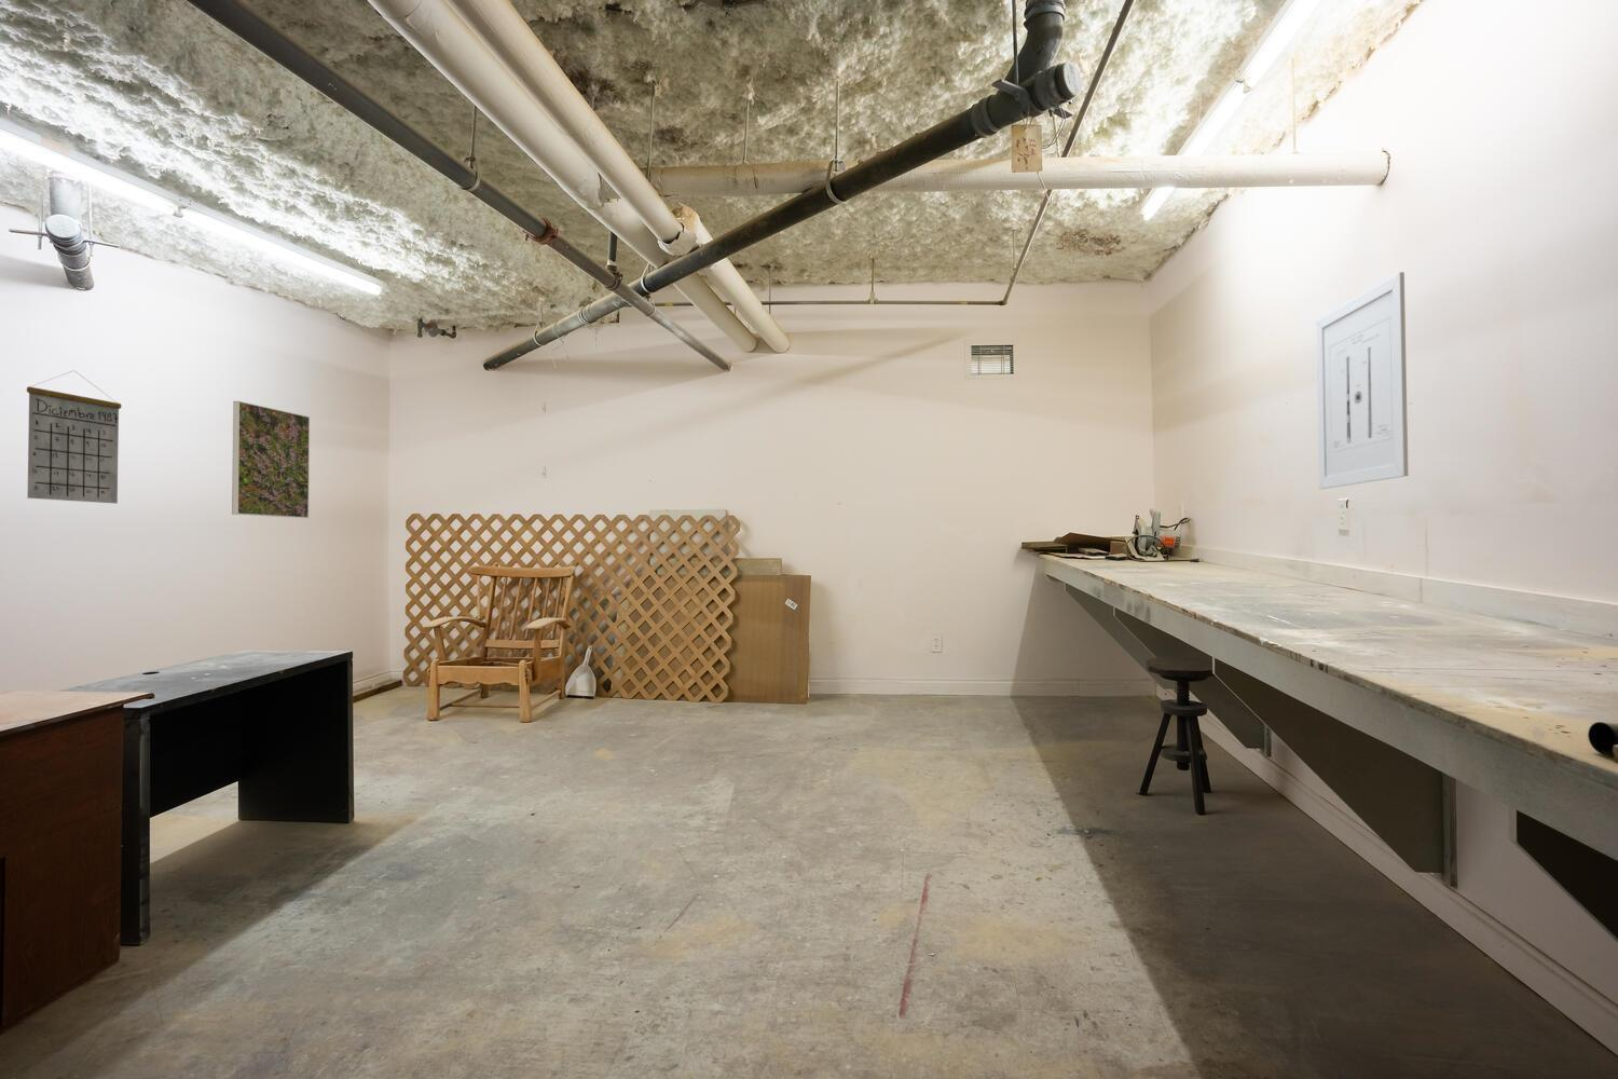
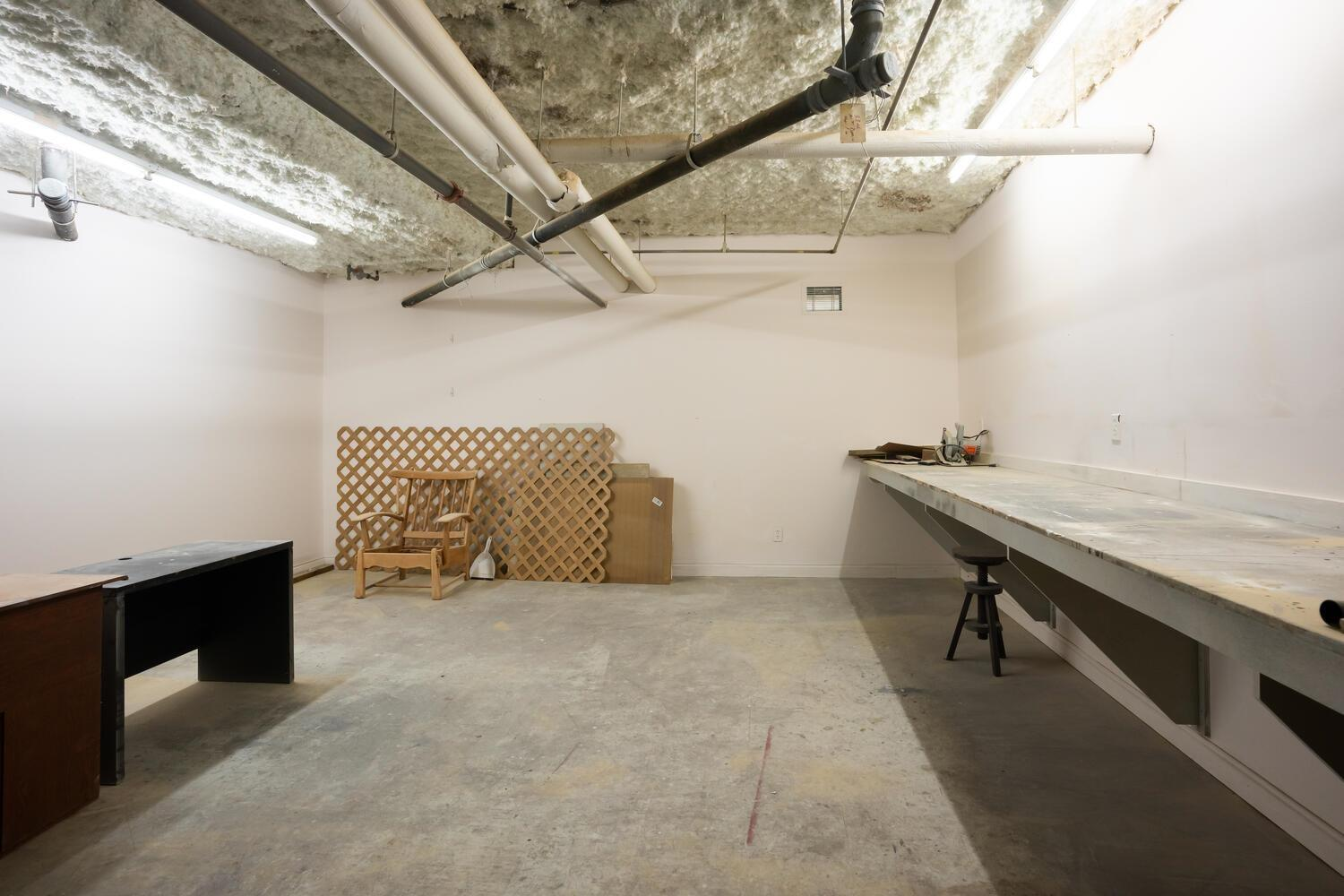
- calendar [26,368,123,505]
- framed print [231,400,311,519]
- wall art [1315,271,1409,490]
